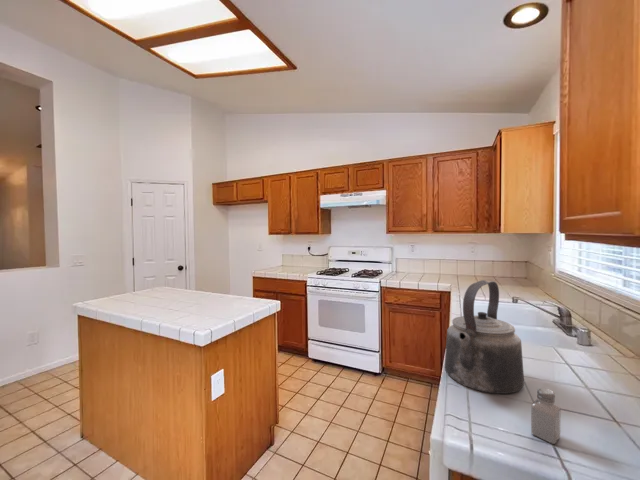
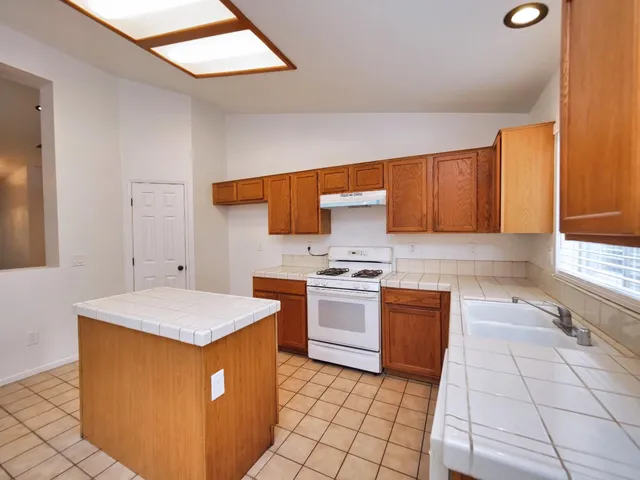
- kettle [444,279,525,395]
- saltshaker [530,387,561,445]
